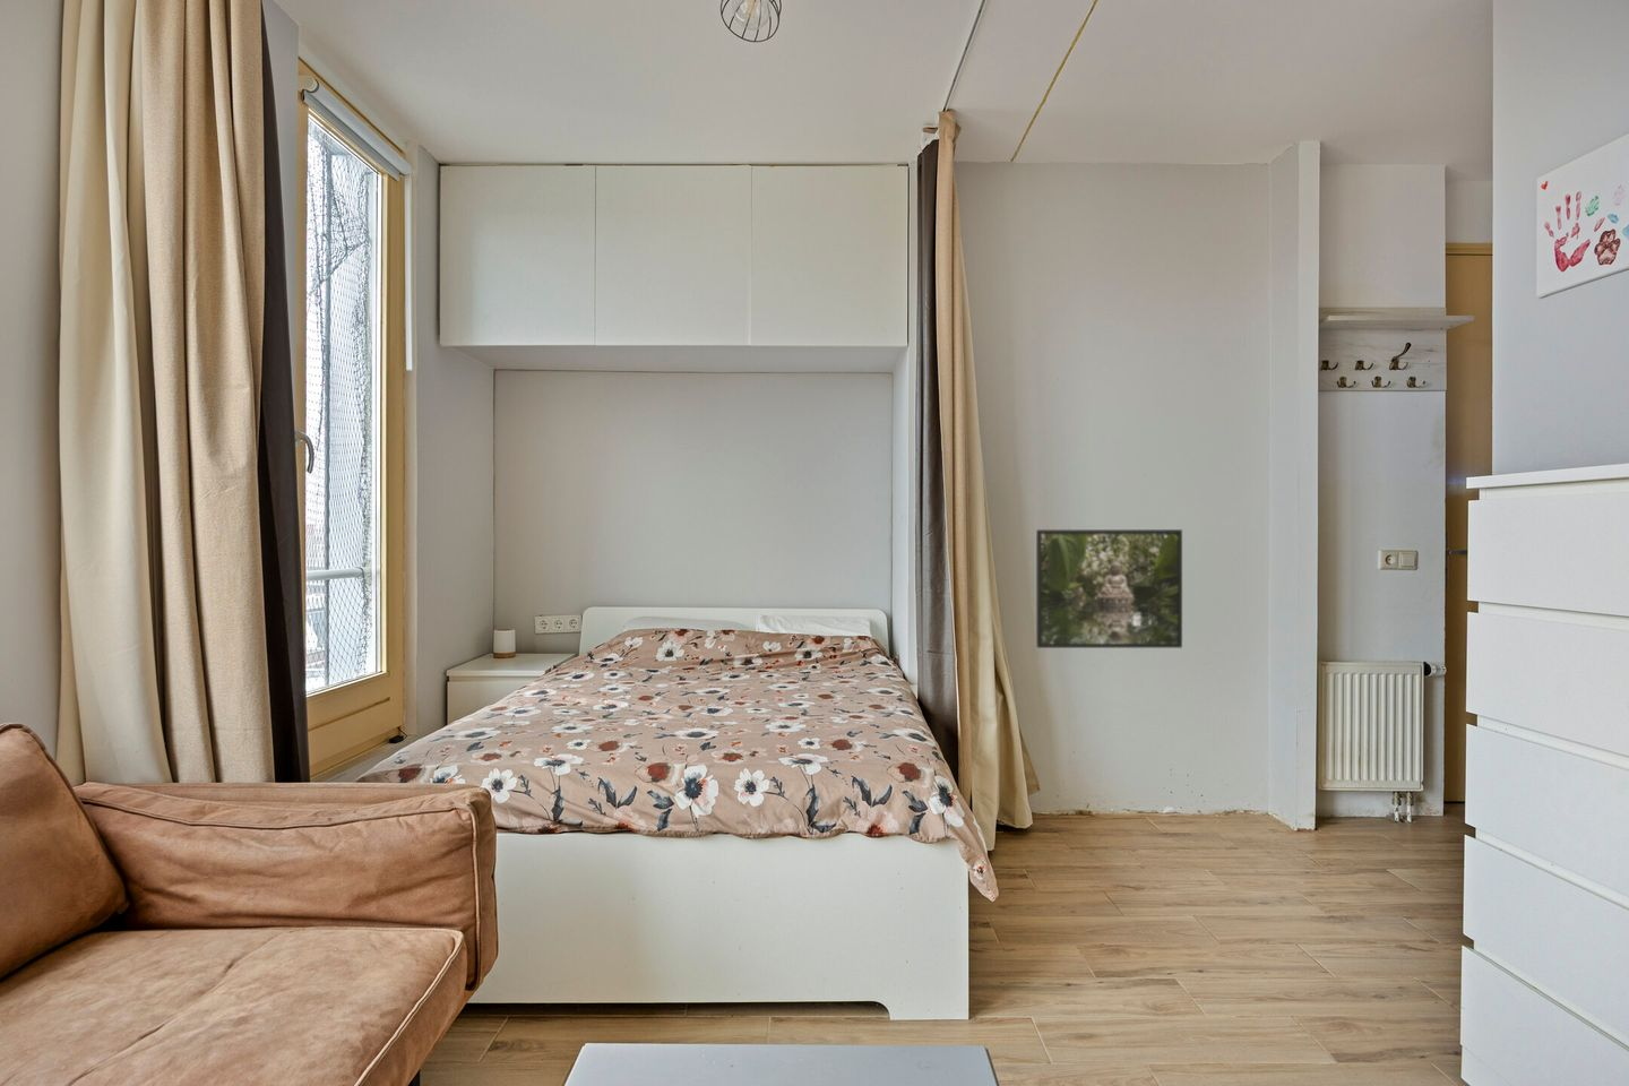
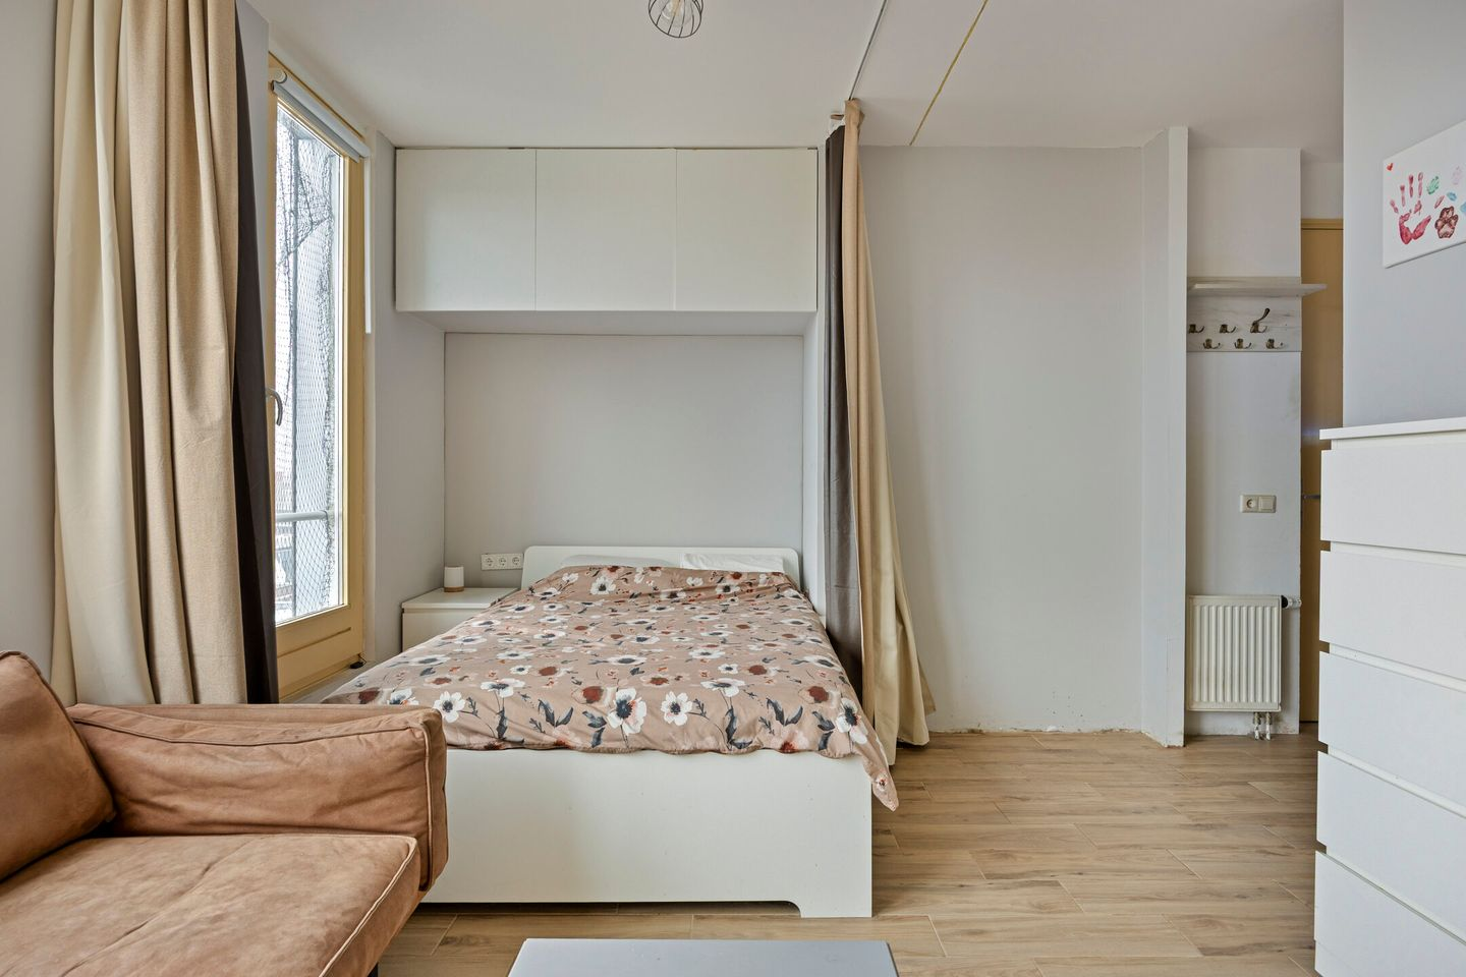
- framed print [1035,528,1183,650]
